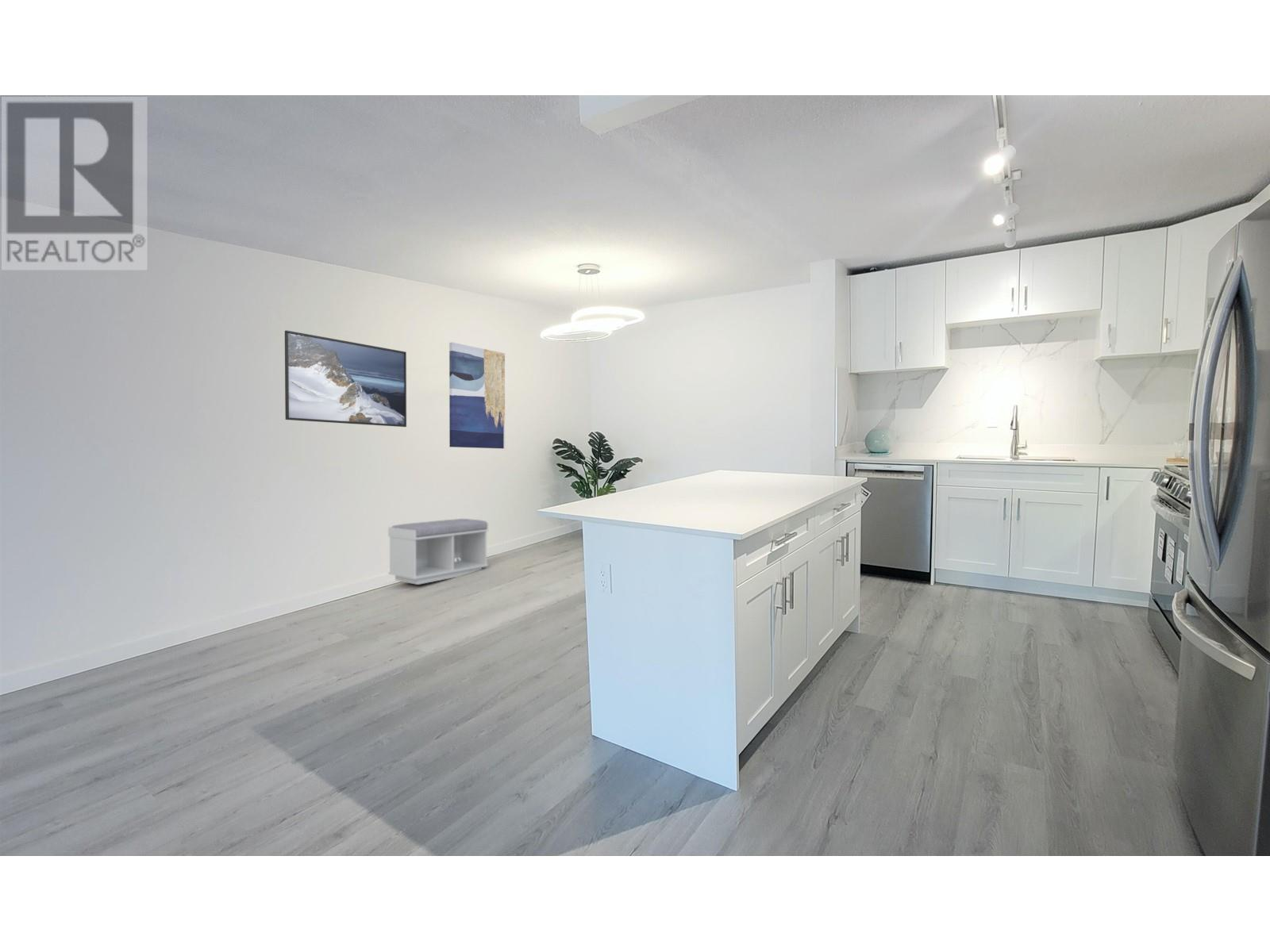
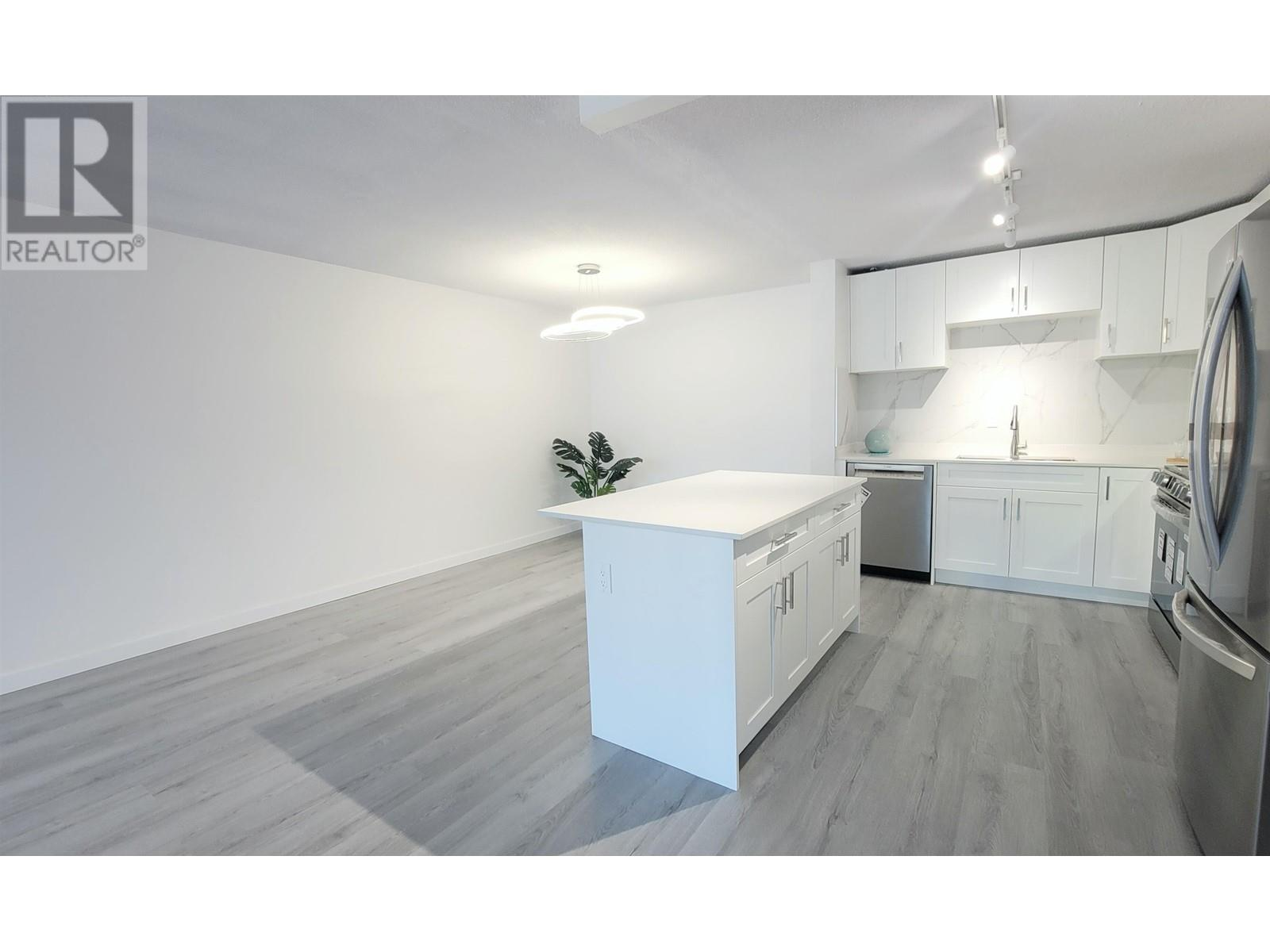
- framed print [284,329,407,428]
- bench [387,518,489,585]
- wall art [448,342,506,449]
